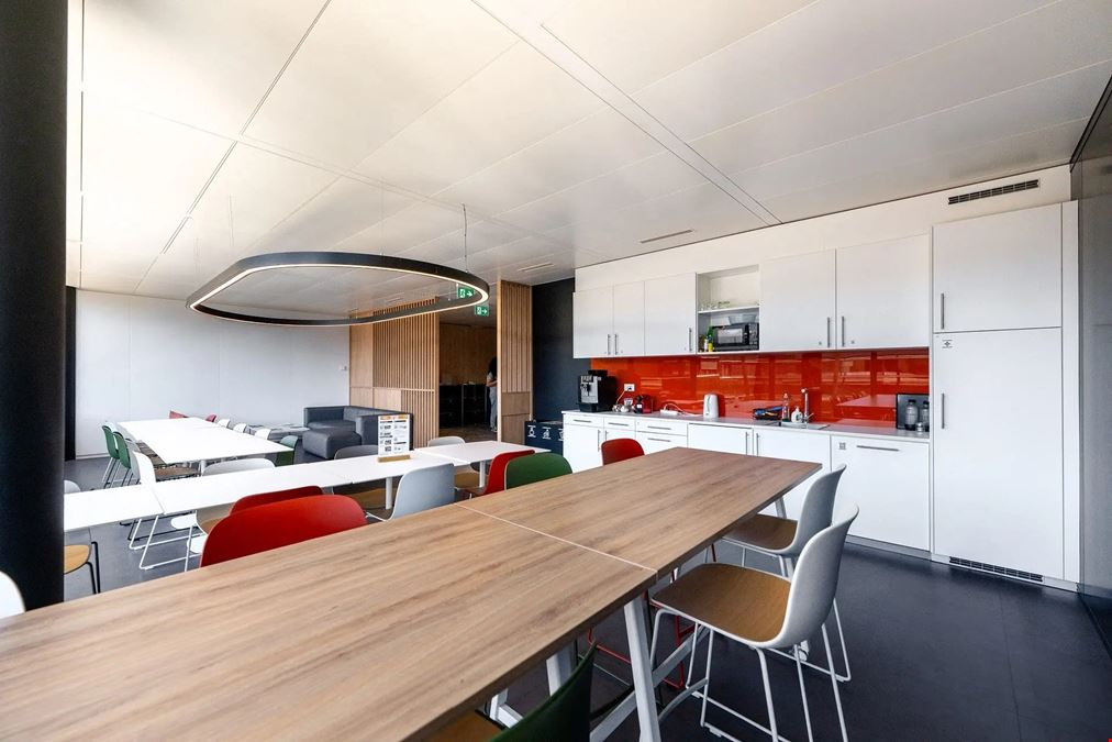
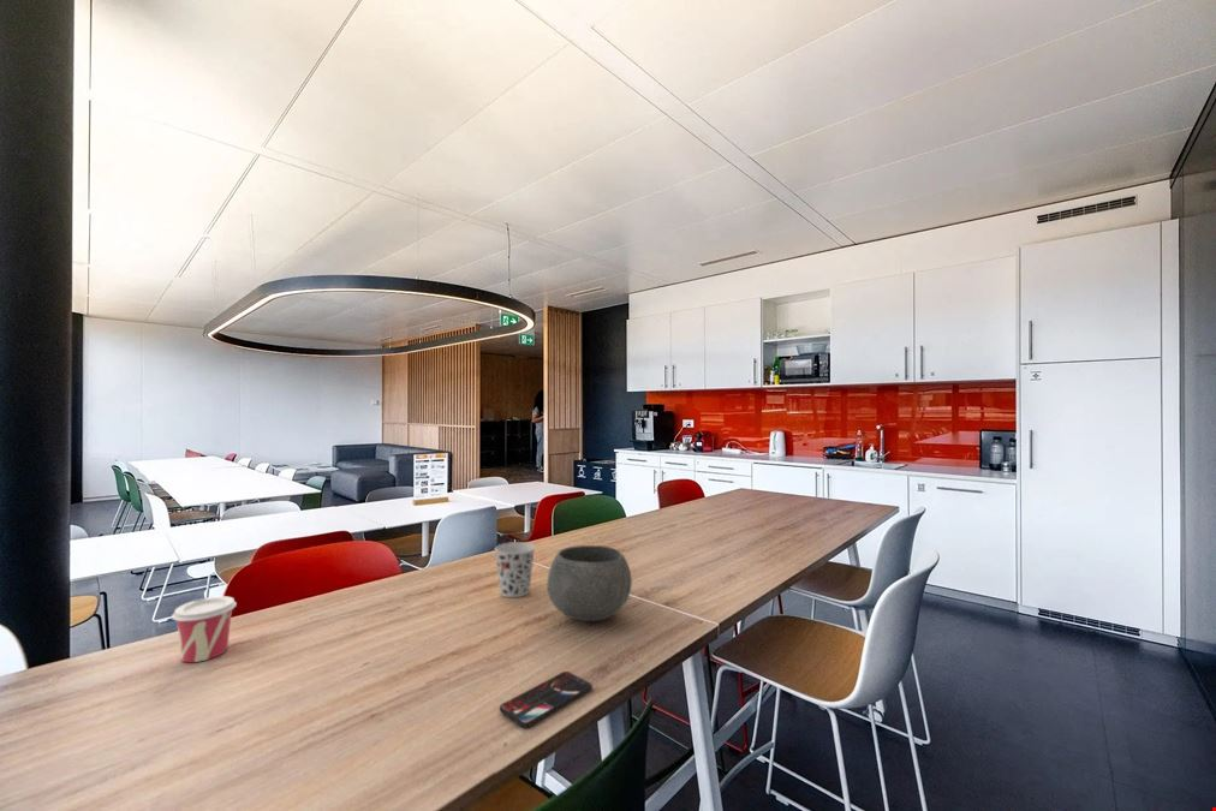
+ cup [494,541,536,598]
+ cup [171,595,238,663]
+ smartphone [499,670,594,728]
+ bowl [547,544,633,622]
